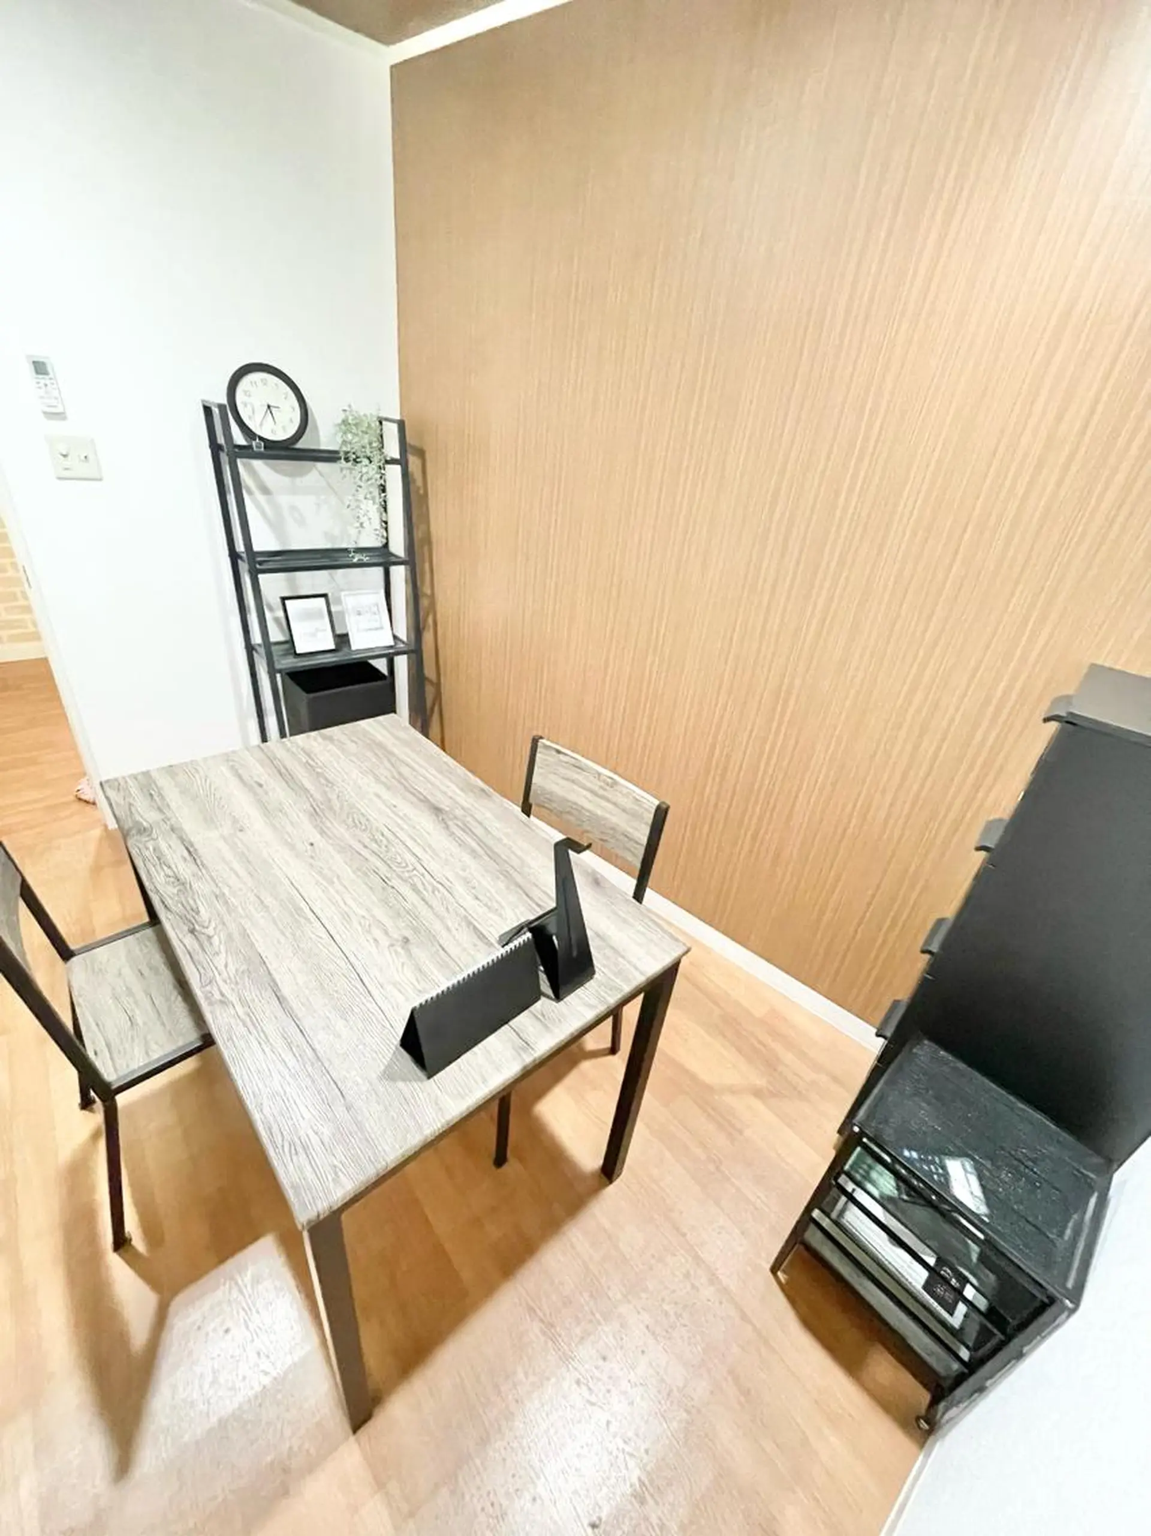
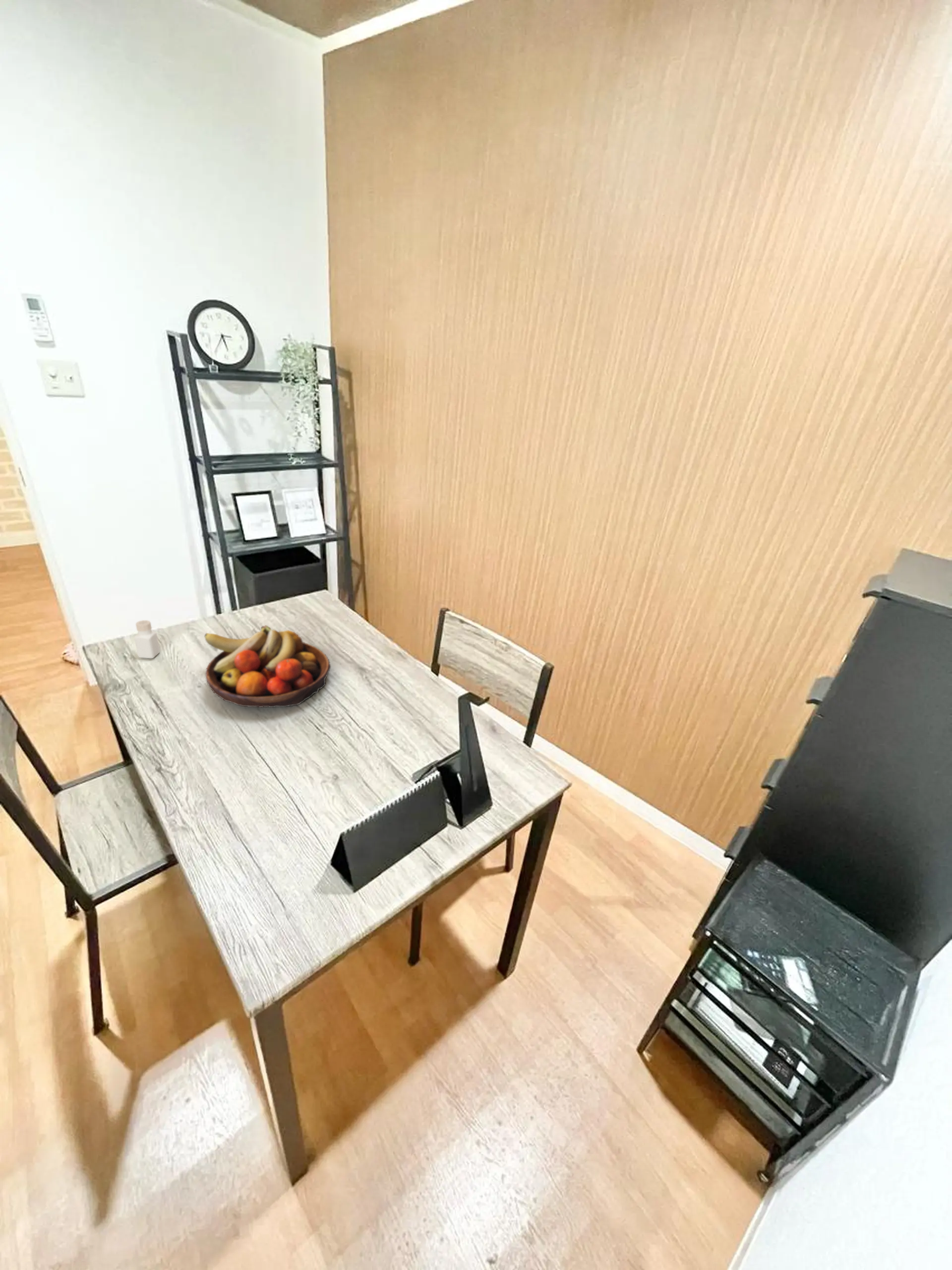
+ fruit bowl [204,625,331,708]
+ pepper shaker [134,620,160,659]
